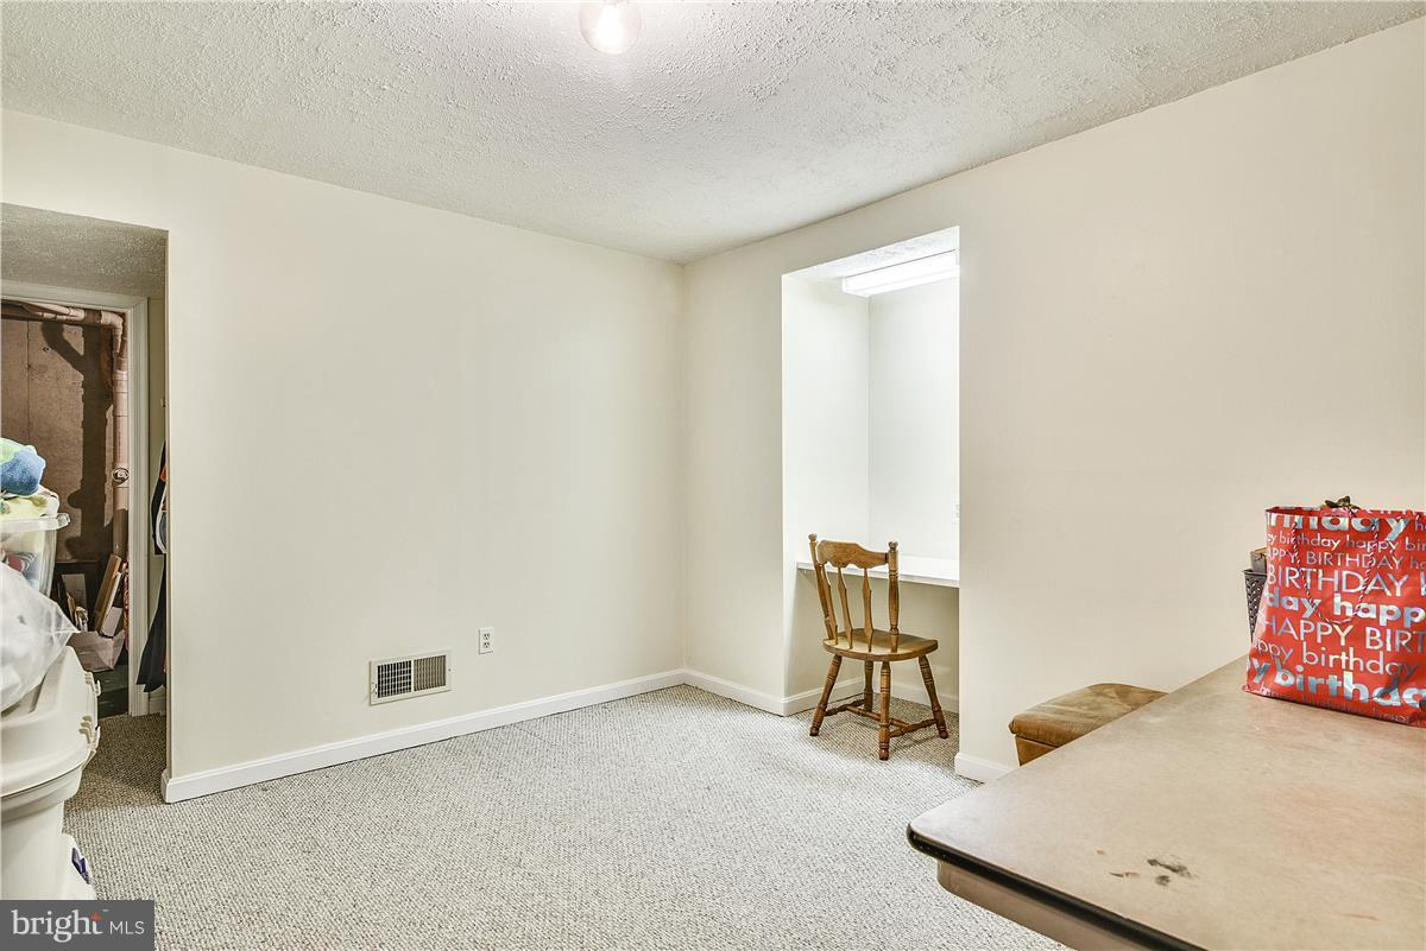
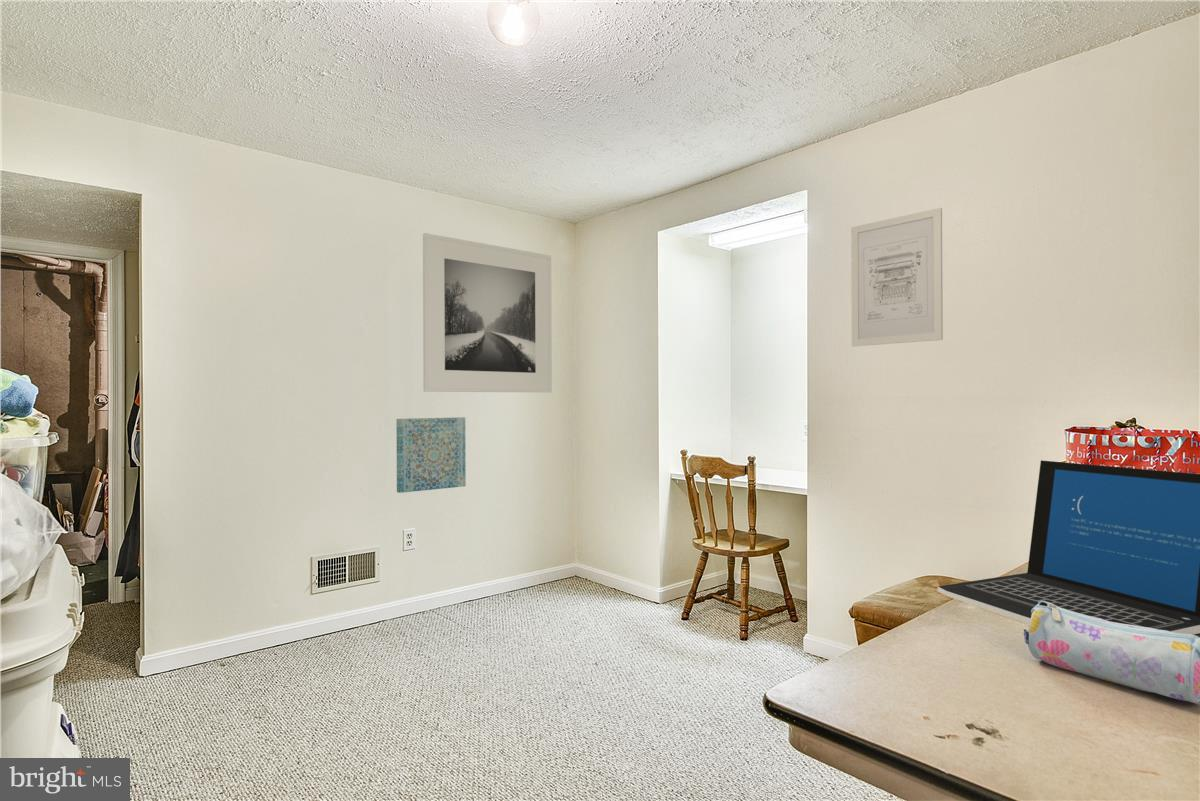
+ pencil case [1023,601,1200,705]
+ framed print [422,232,553,393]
+ laptop [937,459,1200,635]
+ wall art [850,207,944,347]
+ wall art [395,416,467,494]
